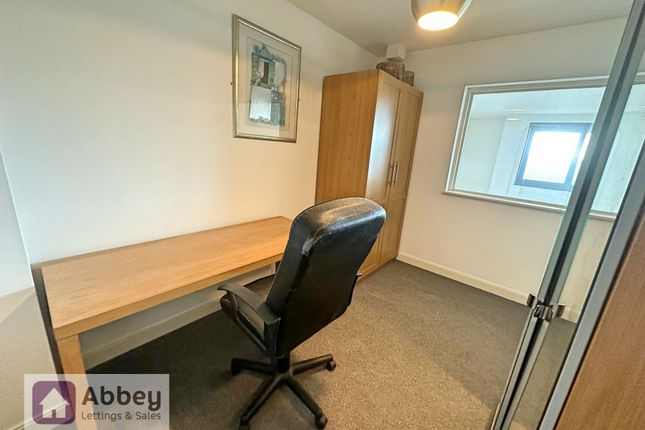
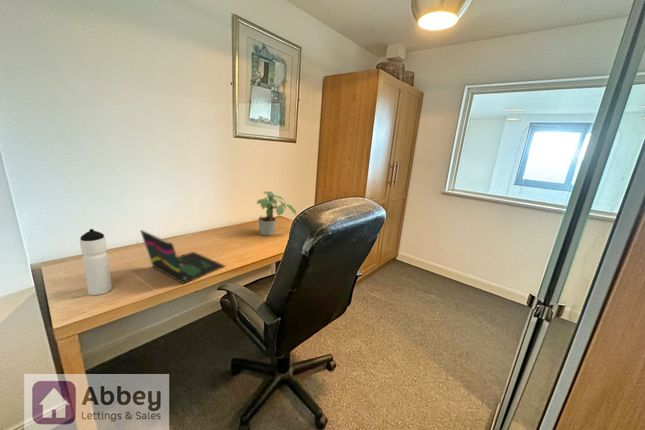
+ potted plant [256,190,298,237]
+ laptop [136,229,226,285]
+ water bottle [79,228,113,296]
